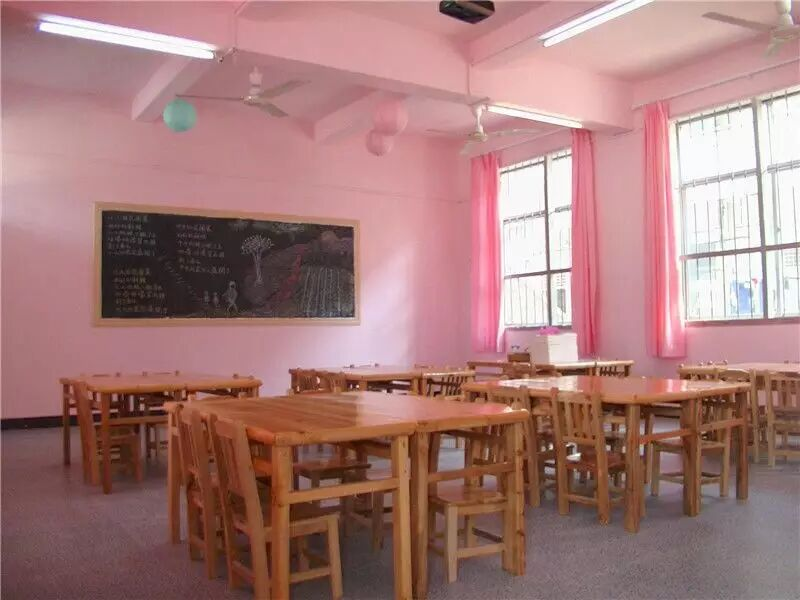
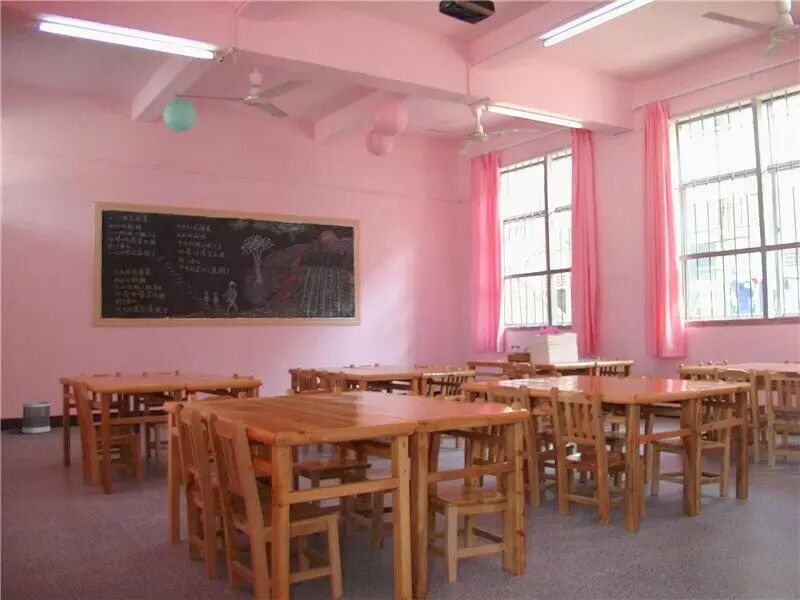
+ wastebasket [21,401,51,435]
